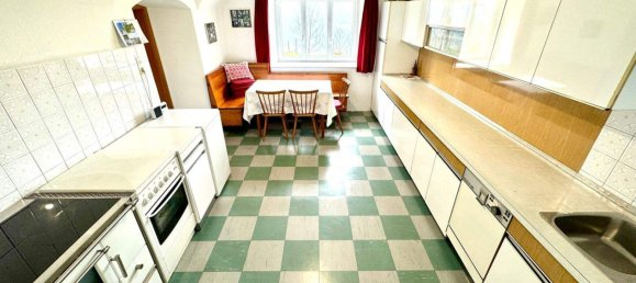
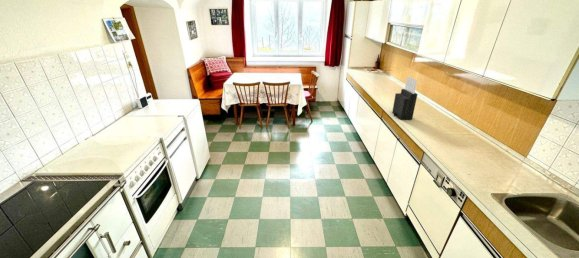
+ knife block [391,76,418,121]
